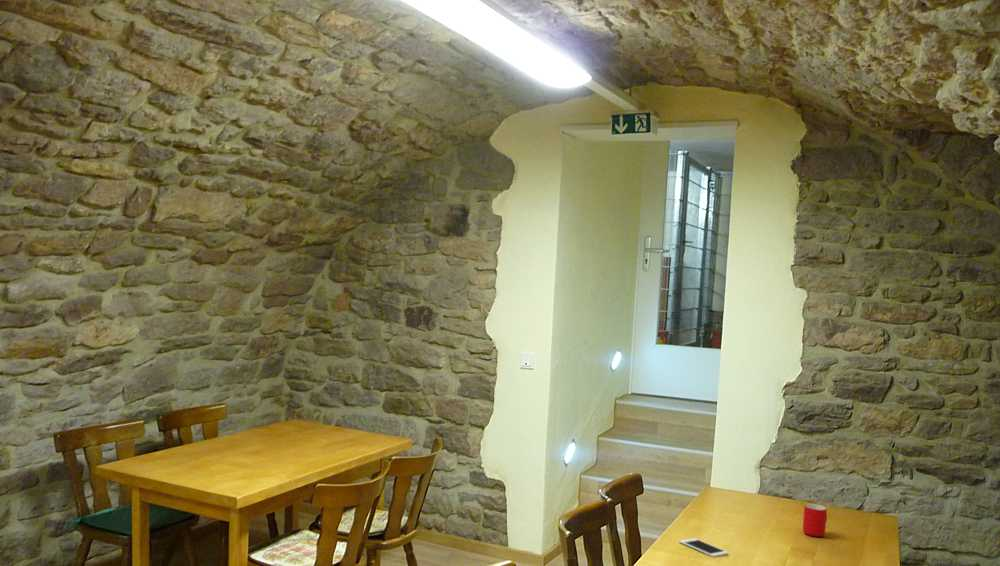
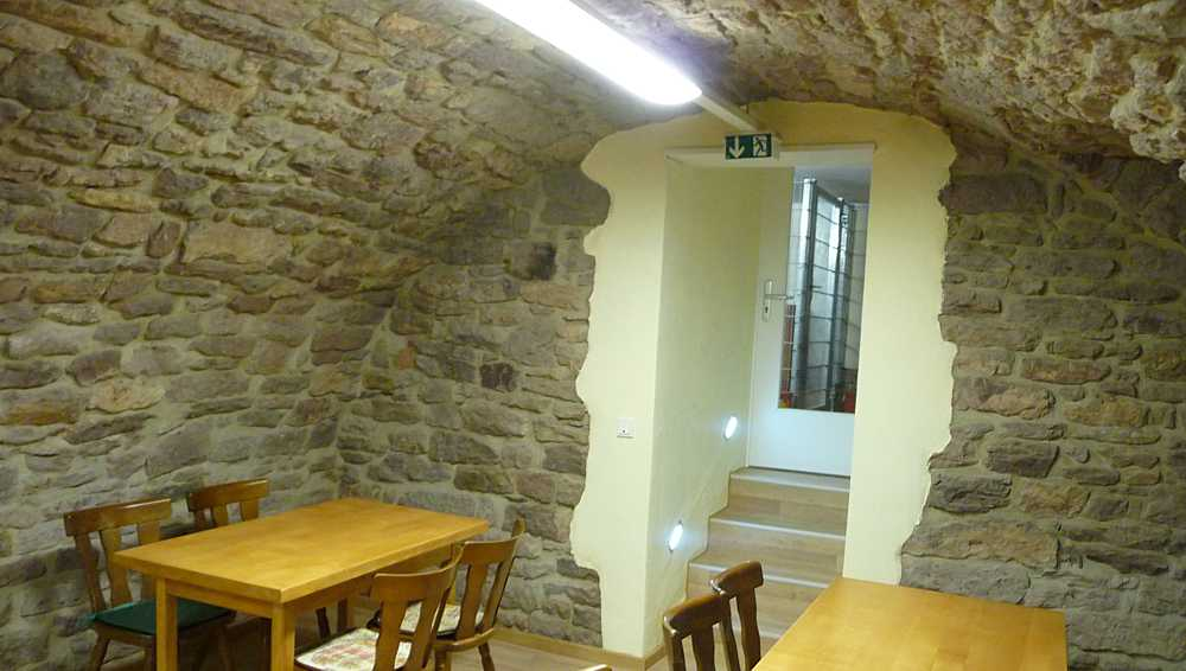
- cell phone [678,537,729,558]
- cup [802,503,828,537]
